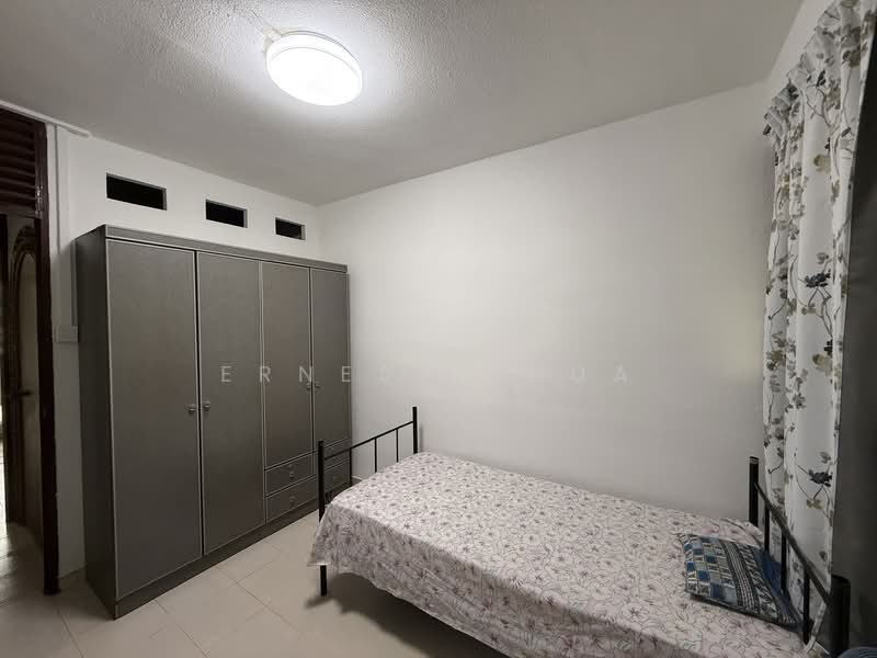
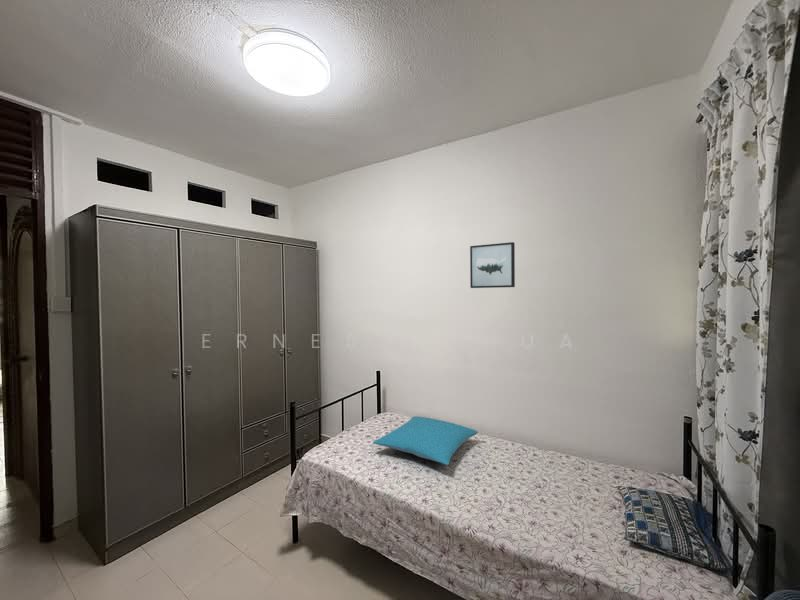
+ pillow [372,415,479,466]
+ wall art [469,241,516,289]
